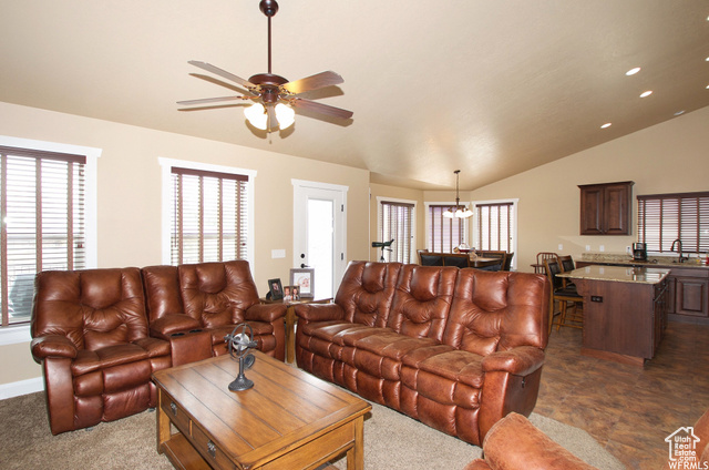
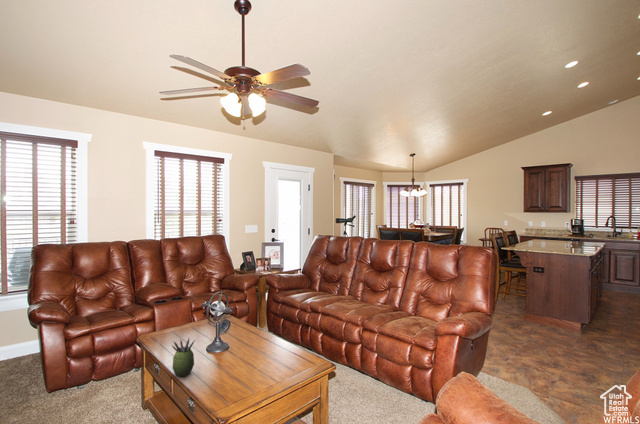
+ succulent plant [171,338,196,378]
